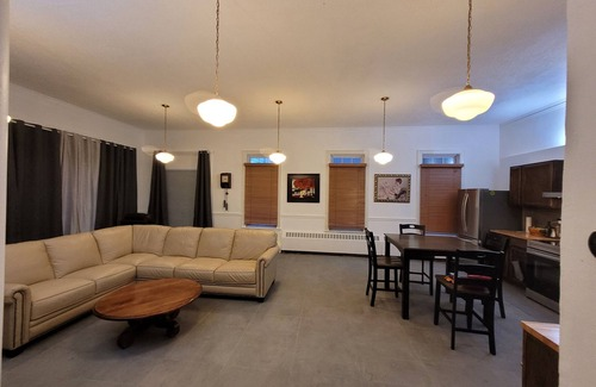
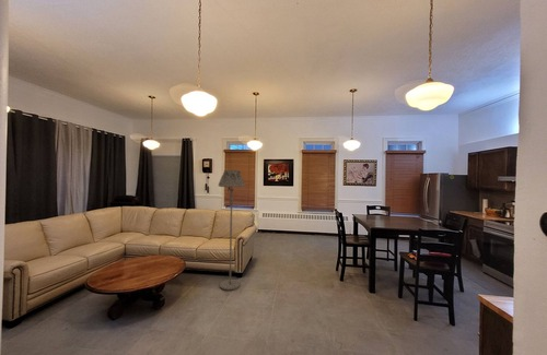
+ floor lamp [218,169,246,292]
